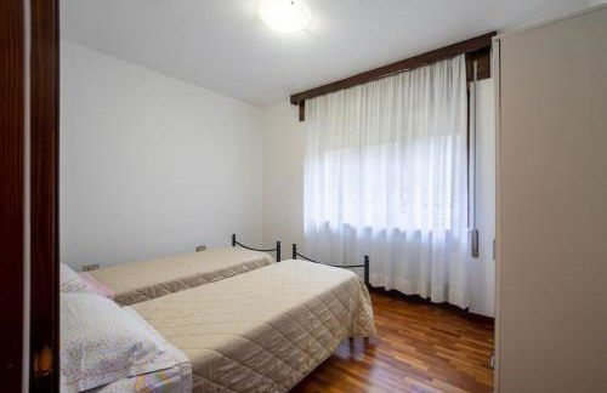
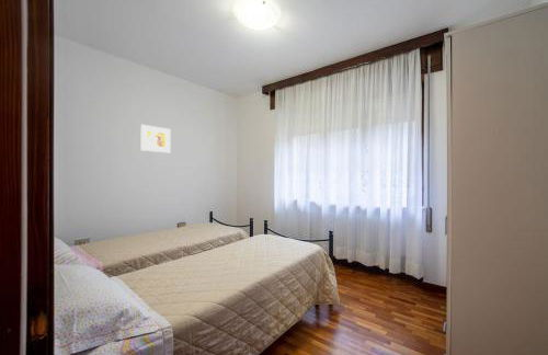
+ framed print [140,124,172,153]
